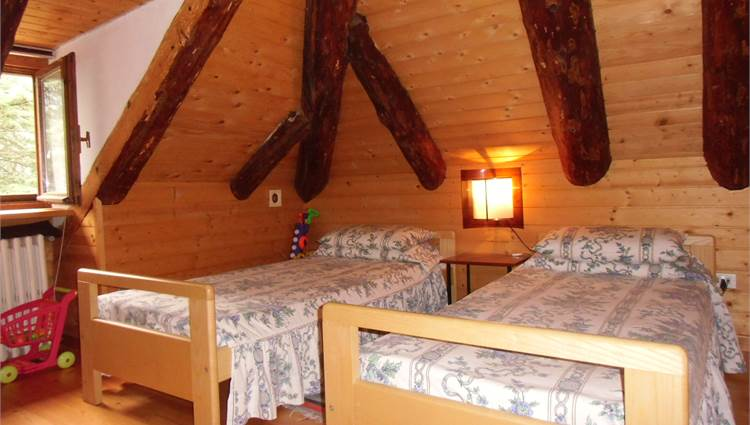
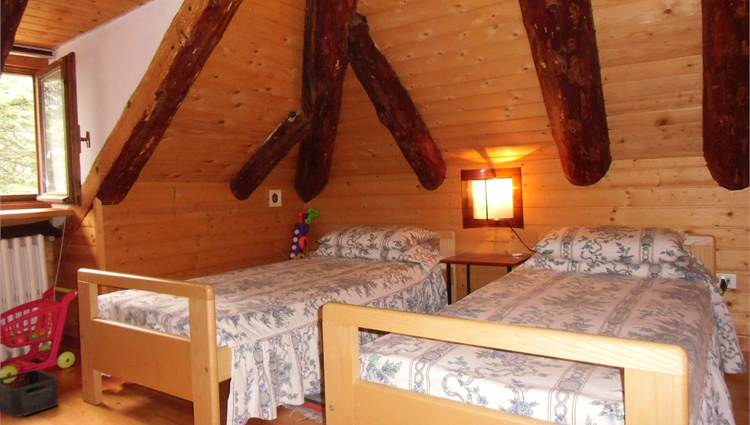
+ storage bin [0,369,59,418]
